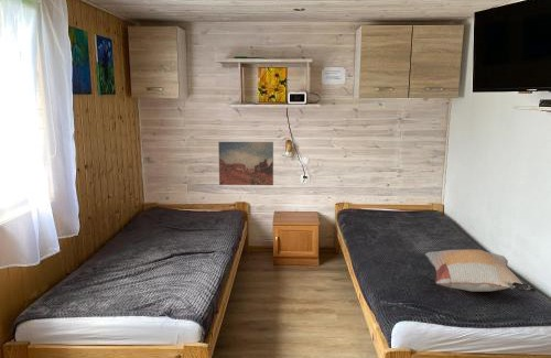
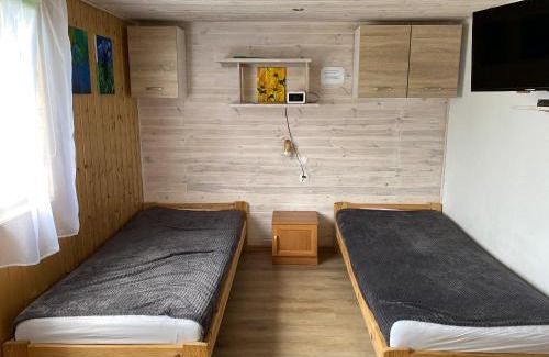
- decorative pillow [424,249,537,293]
- wall art [217,141,274,186]
